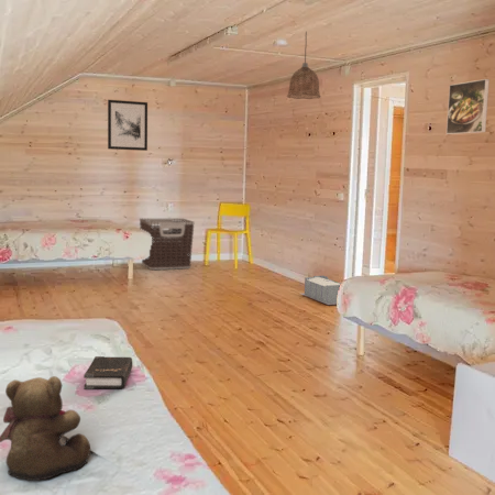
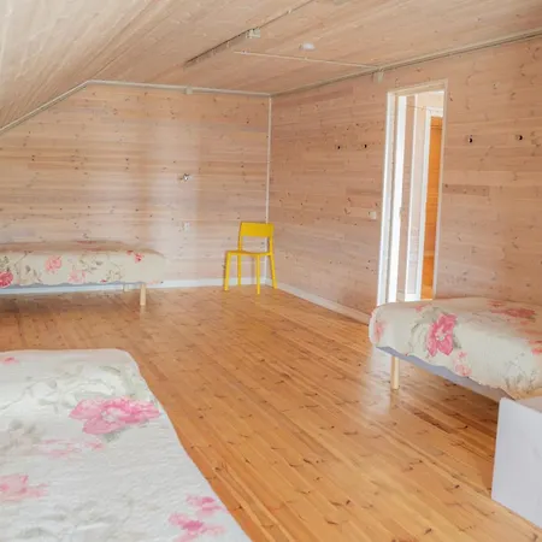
- clothes hamper [139,217,196,271]
- teddy bear [0,375,91,482]
- hardback book [82,355,133,391]
- wall art [107,99,148,152]
- storage bin [300,275,342,306]
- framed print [446,78,491,135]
- pendant lamp [286,31,322,100]
